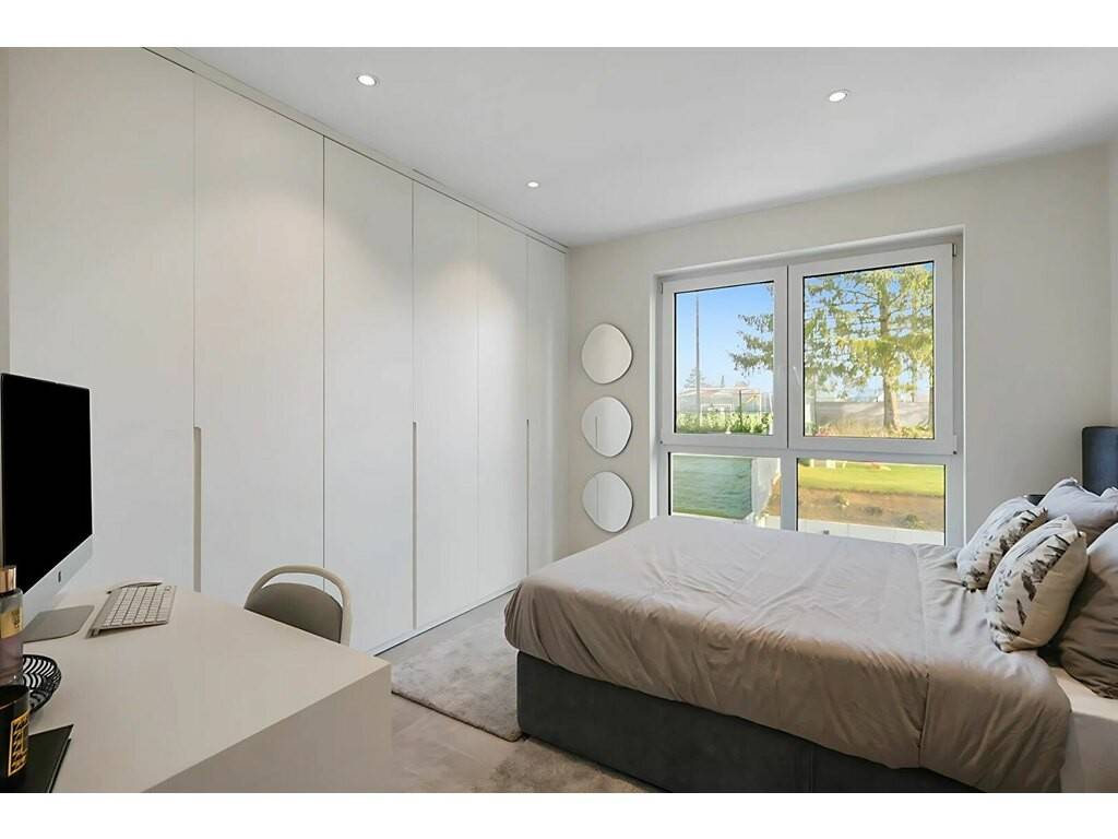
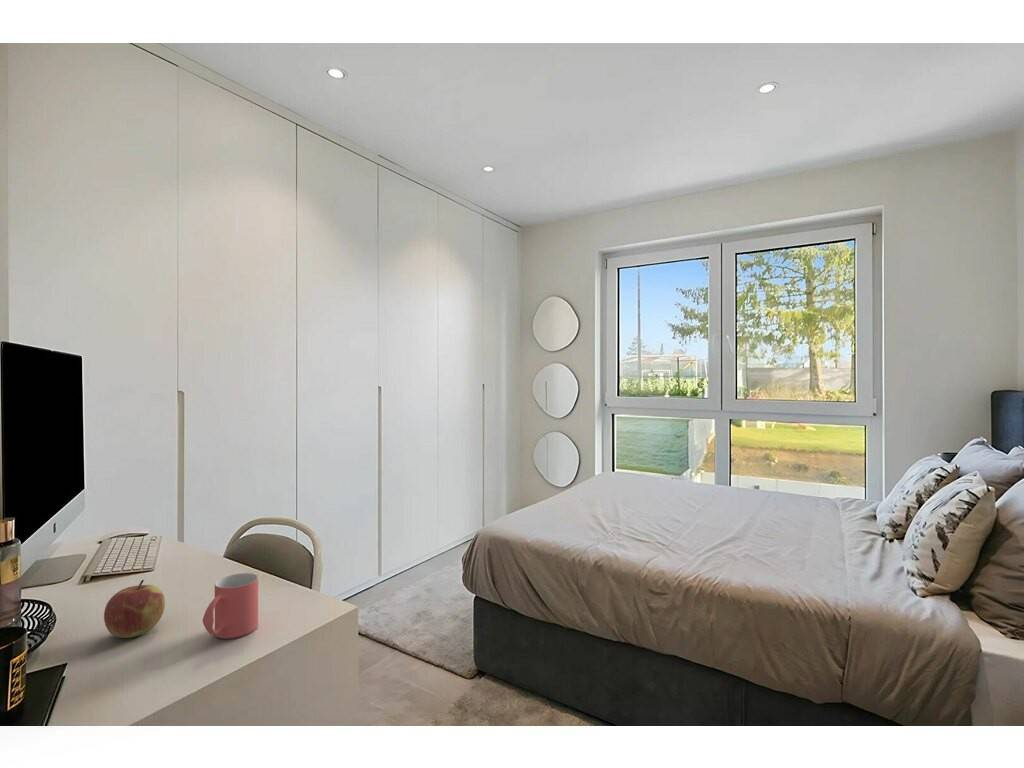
+ mug [202,572,259,640]
+ apple [103,579,166,639]
